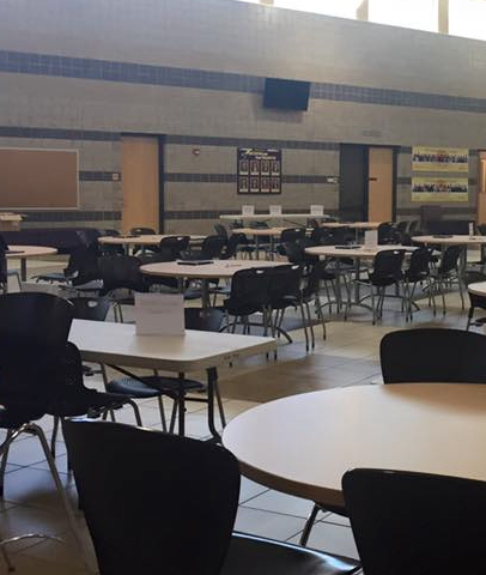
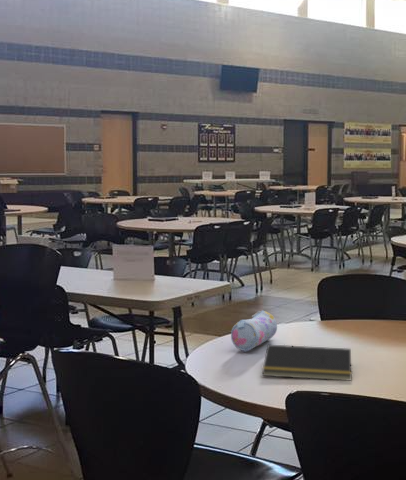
+ pencil case [230,309,278,352]
+ notepad [261,344,353,381]
